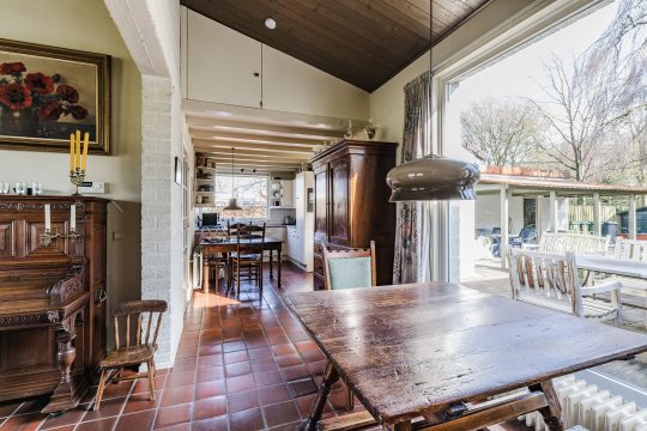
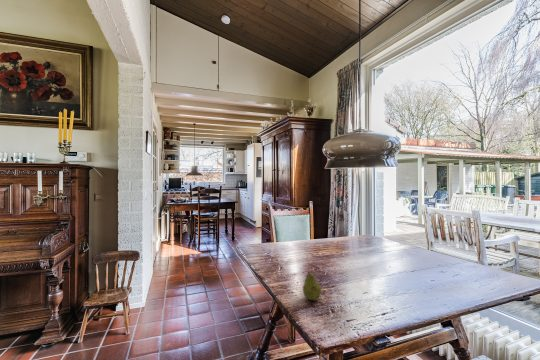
+ fruit [302,269,323,301]
